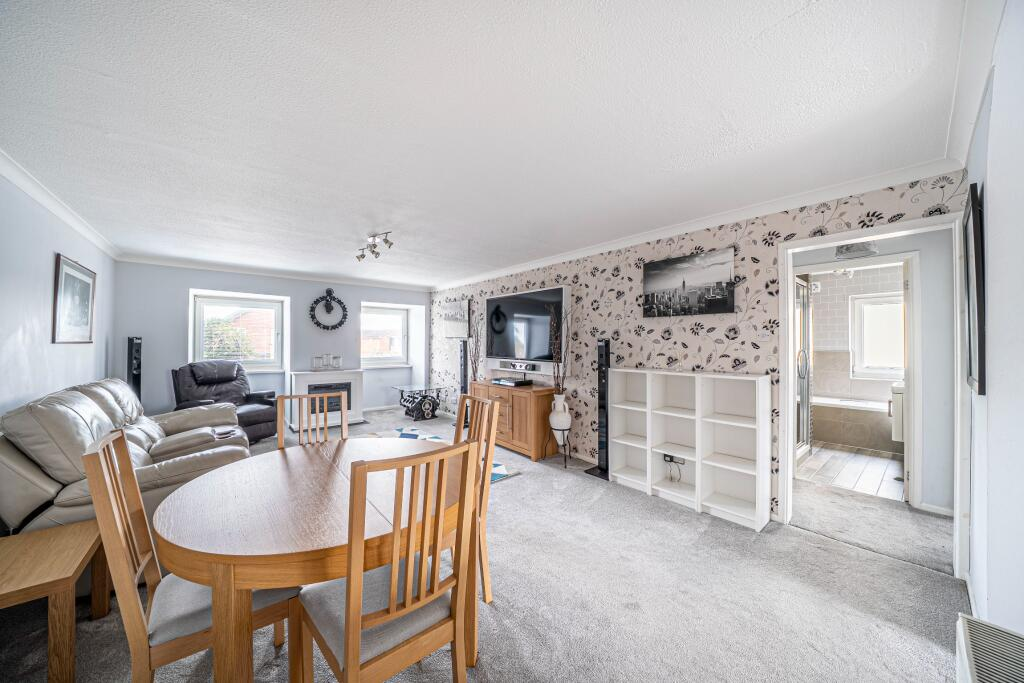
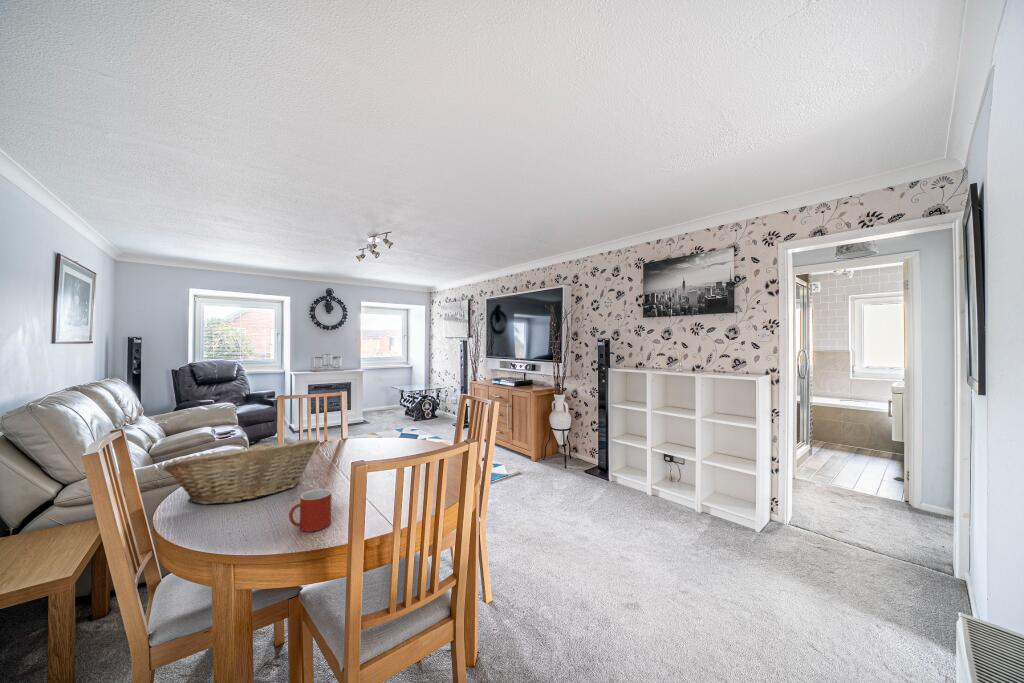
+ fruit basket [162,438,320,506]
+ mug [288,488,332,533]
